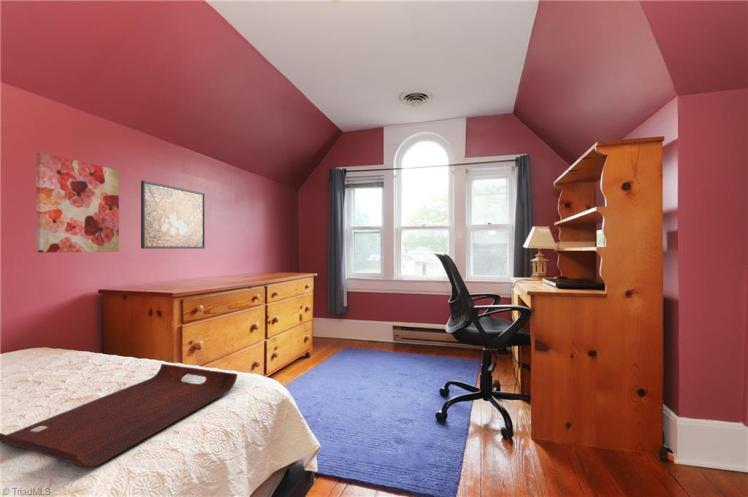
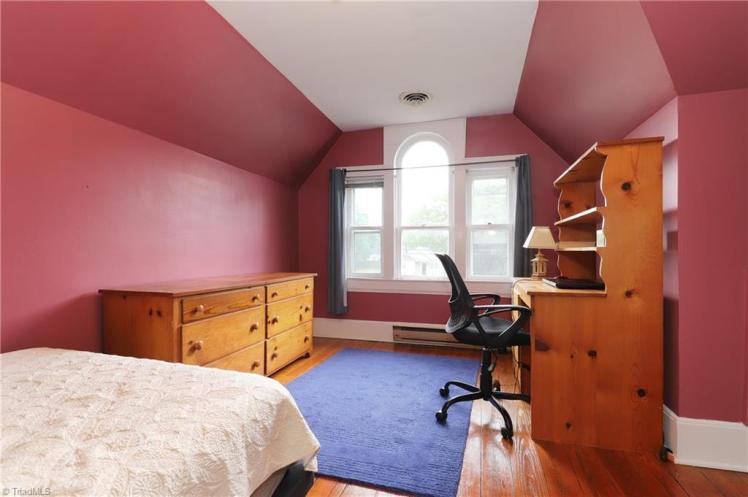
- serving tray [0,363,238,468]
- wall art [35,152,120,254]
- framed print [140,180,206,250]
